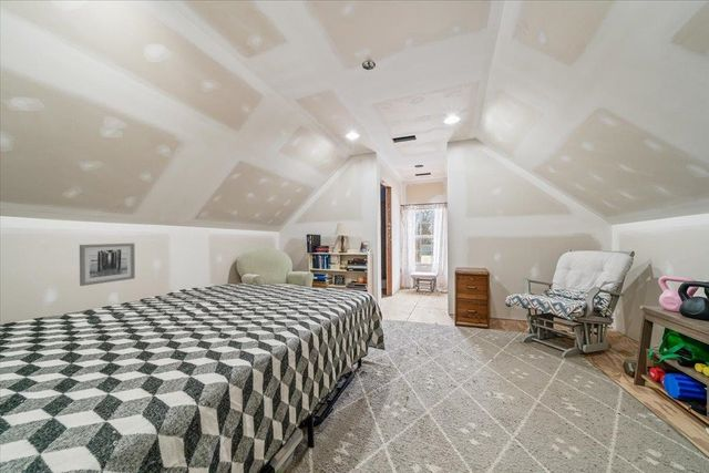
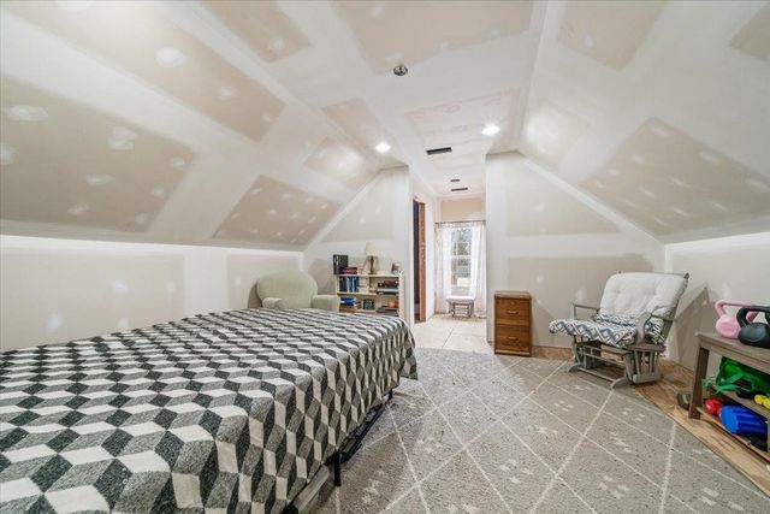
- wall art [79,243,136,287]
